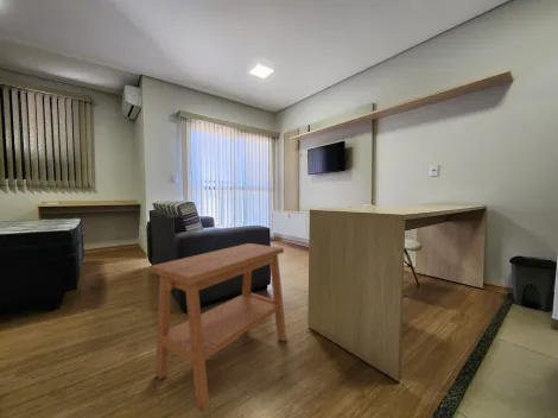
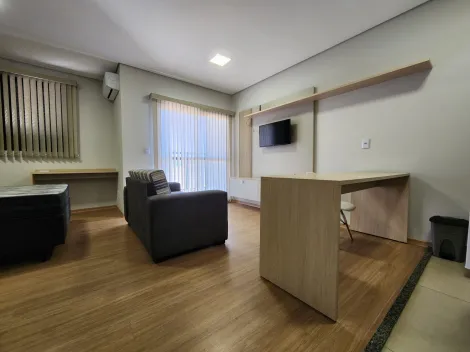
- side table [148,242,287,414]
